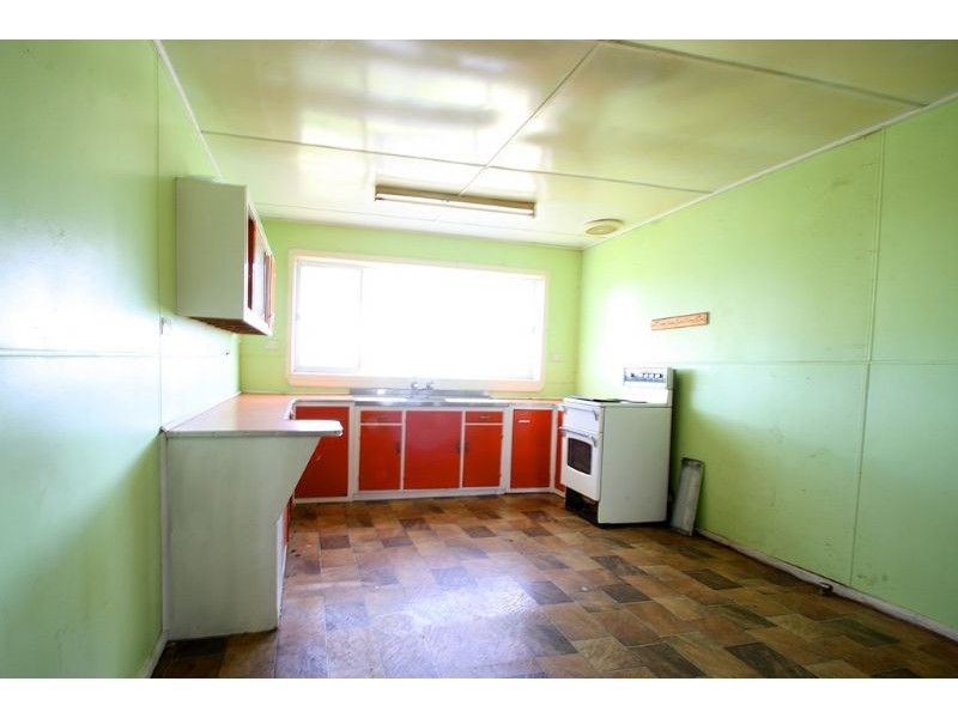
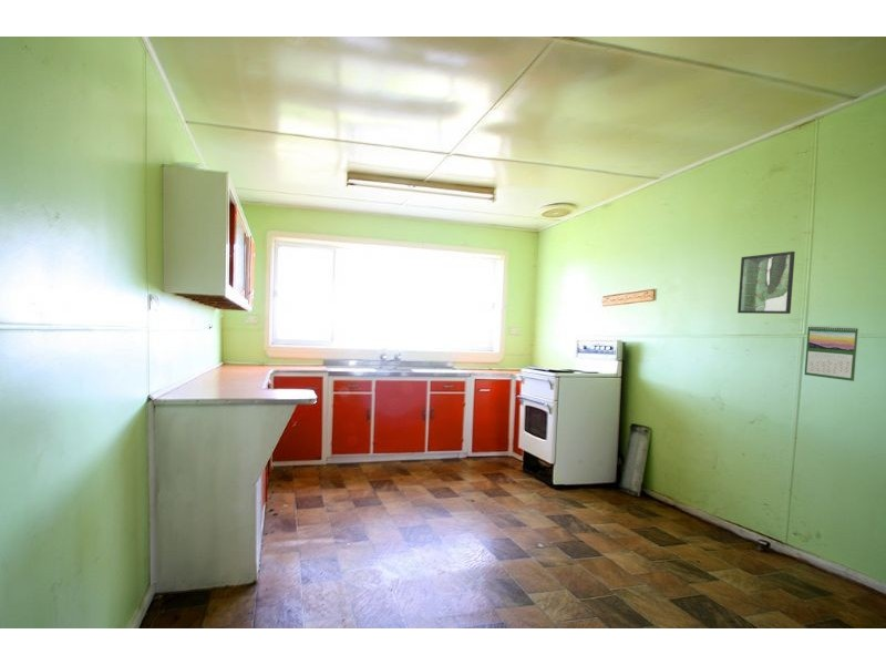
+ calendar [804,324,859,382]
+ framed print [736,250,796,315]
